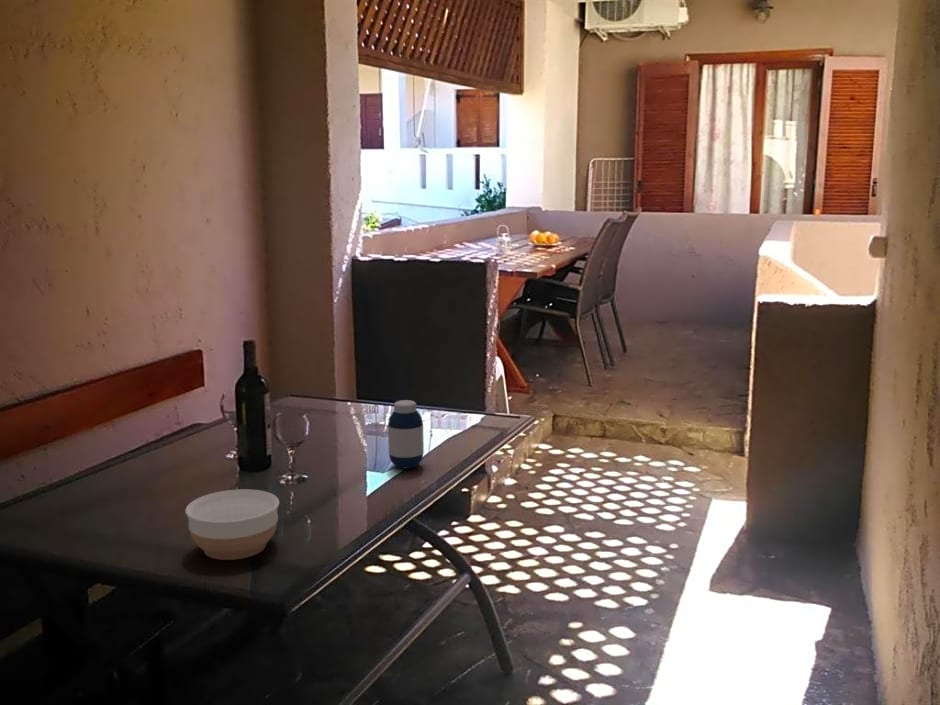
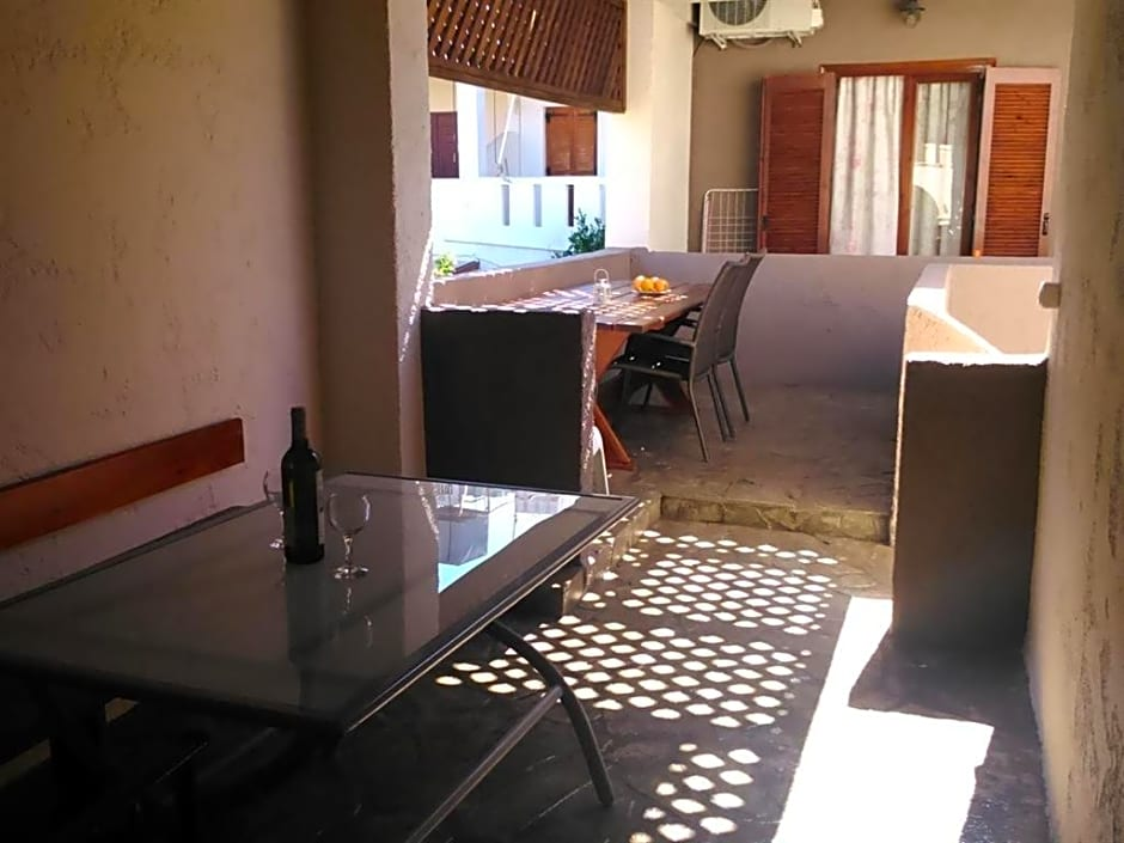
- bowl [184,488,280,561]
- medicine bottle [387,399,425,470]
